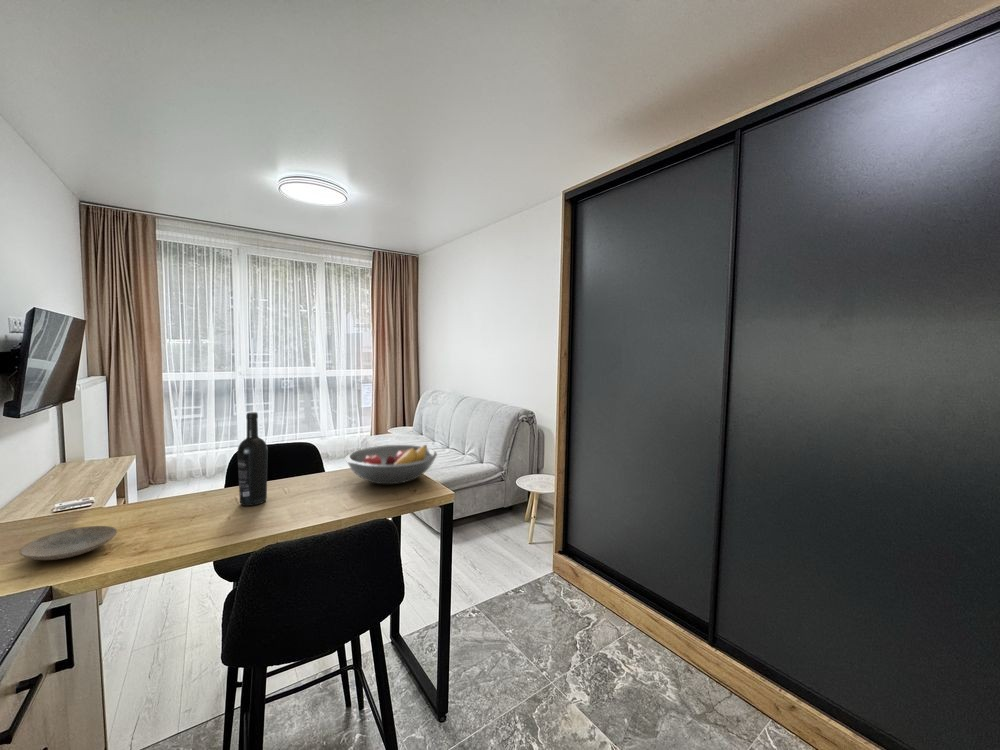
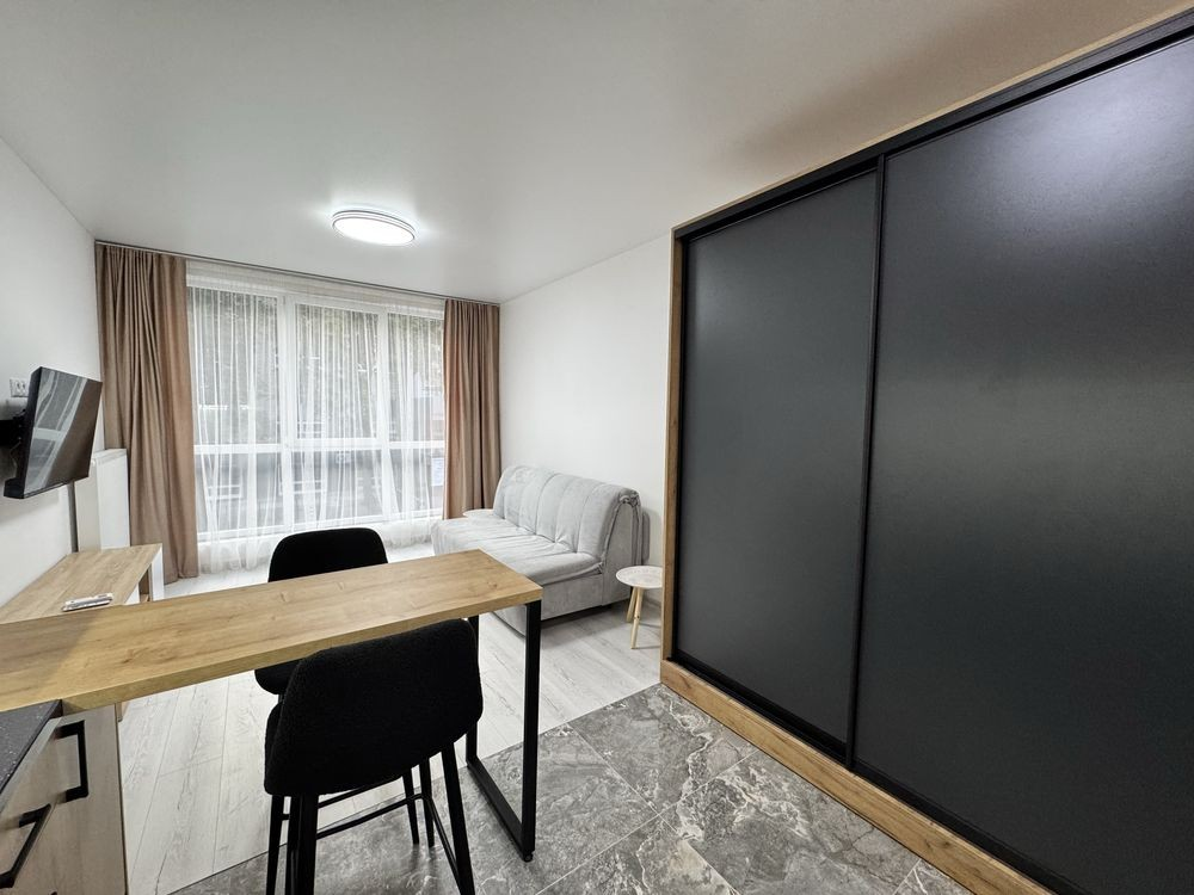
- fruit bowl [344,444,438,485]
- wine bottle [236,411,269,507]
- plate [18,525,118,561]
